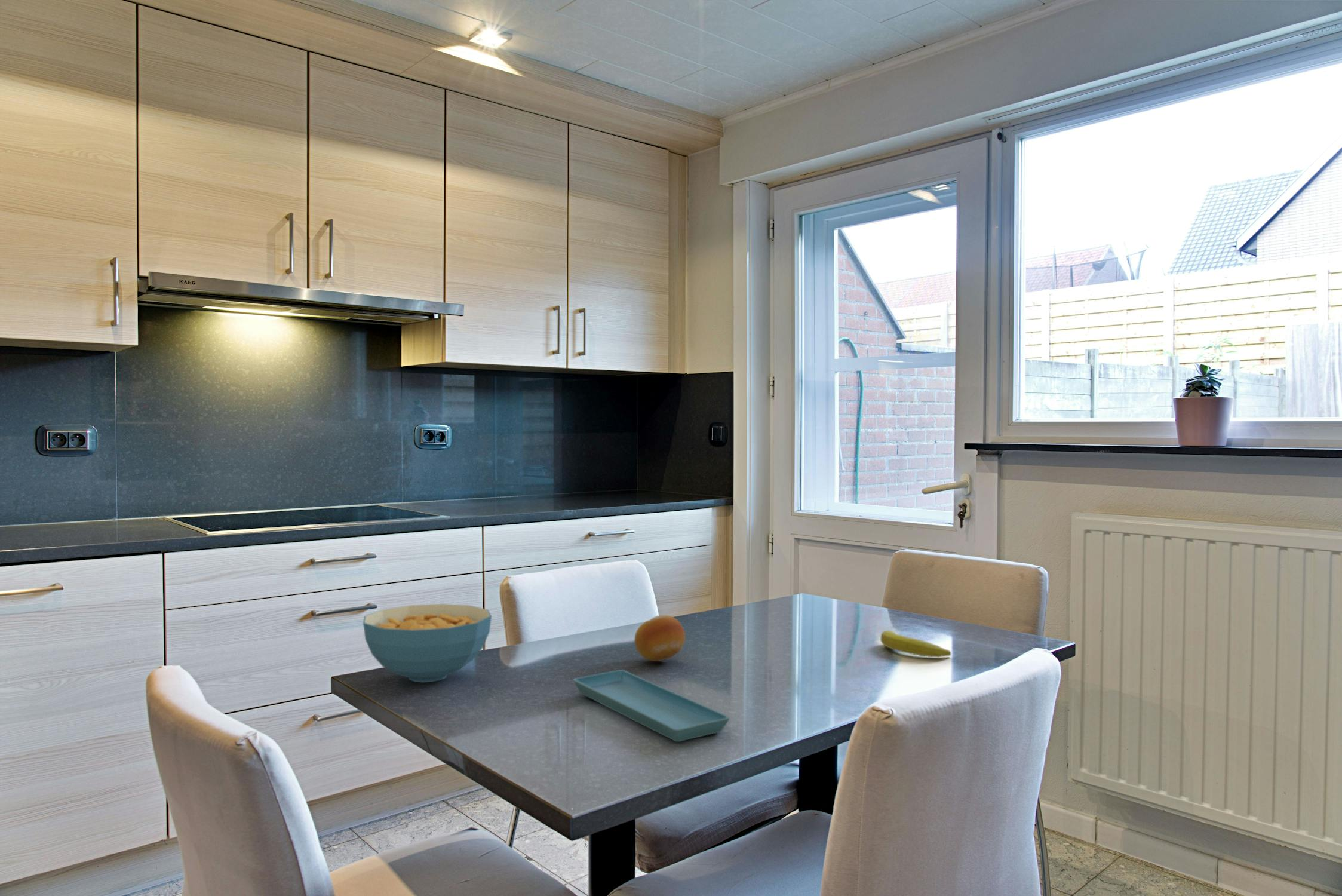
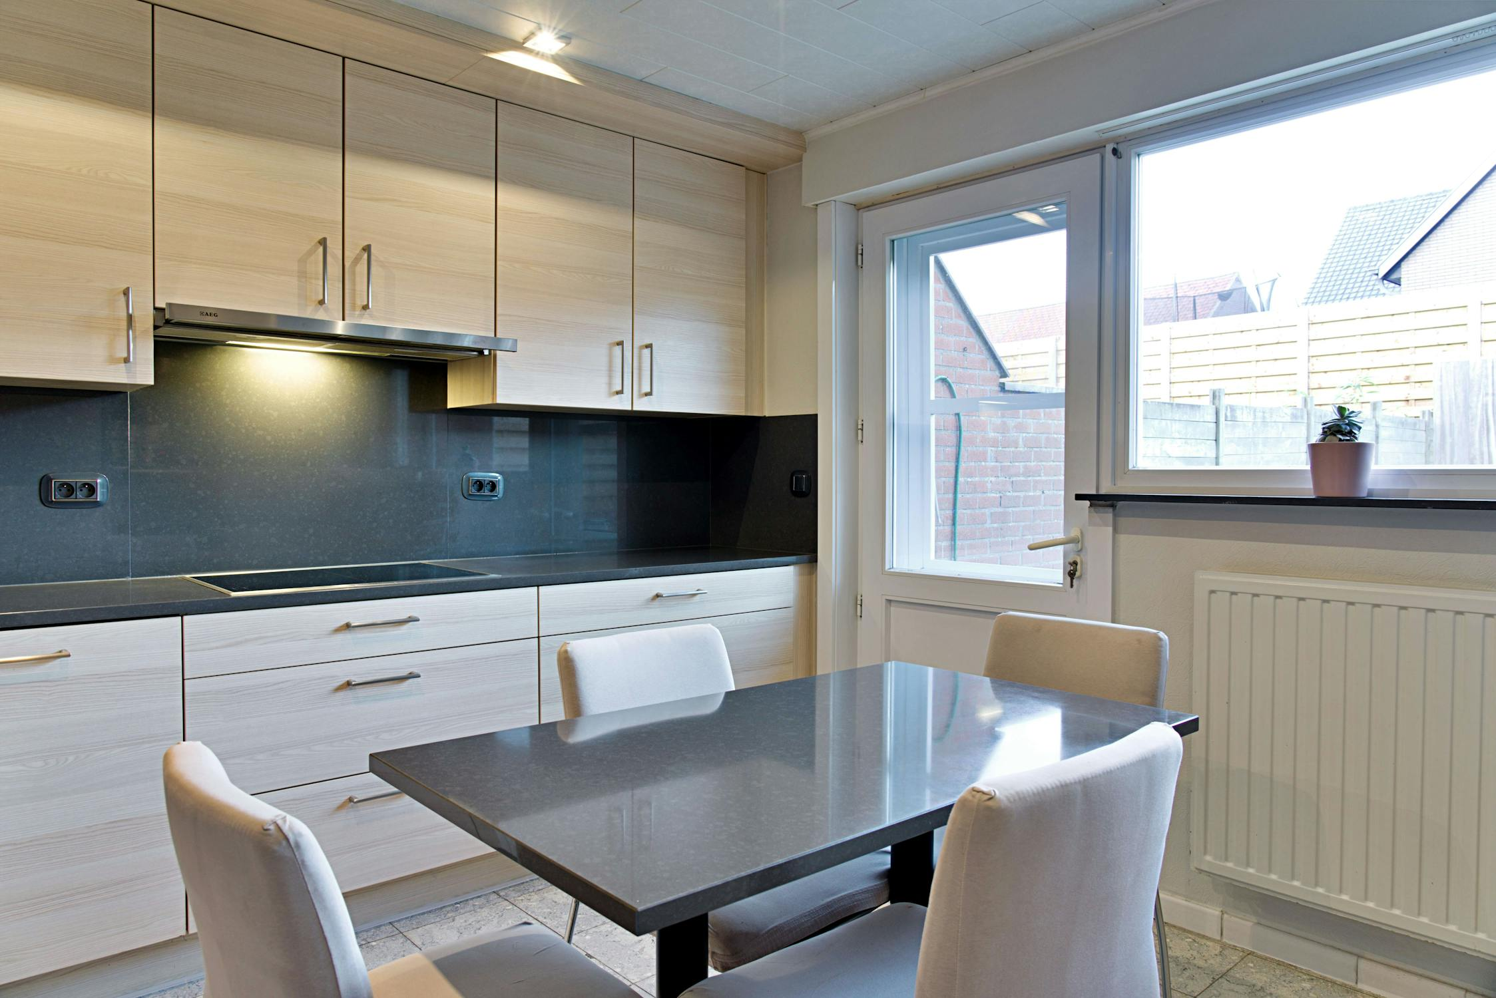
- fruit [634,615,686,662]
- cereal bowl [363,603,492,683]
- banana [880,630,951,658]
- saucer [572,669,730,742]
